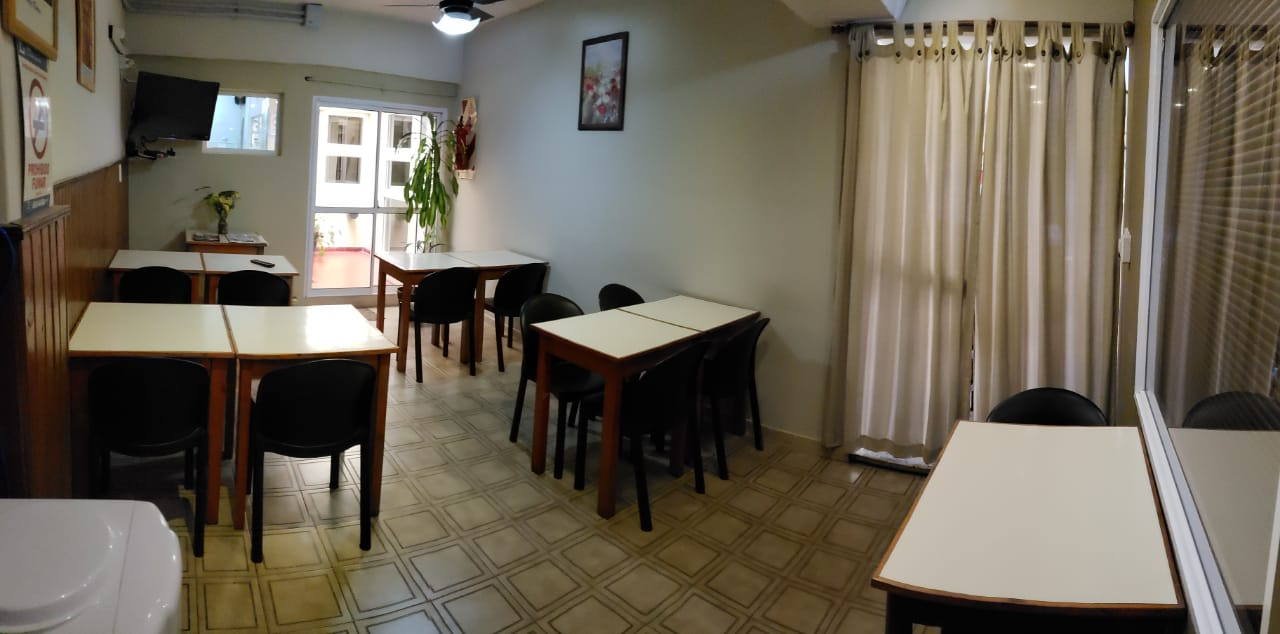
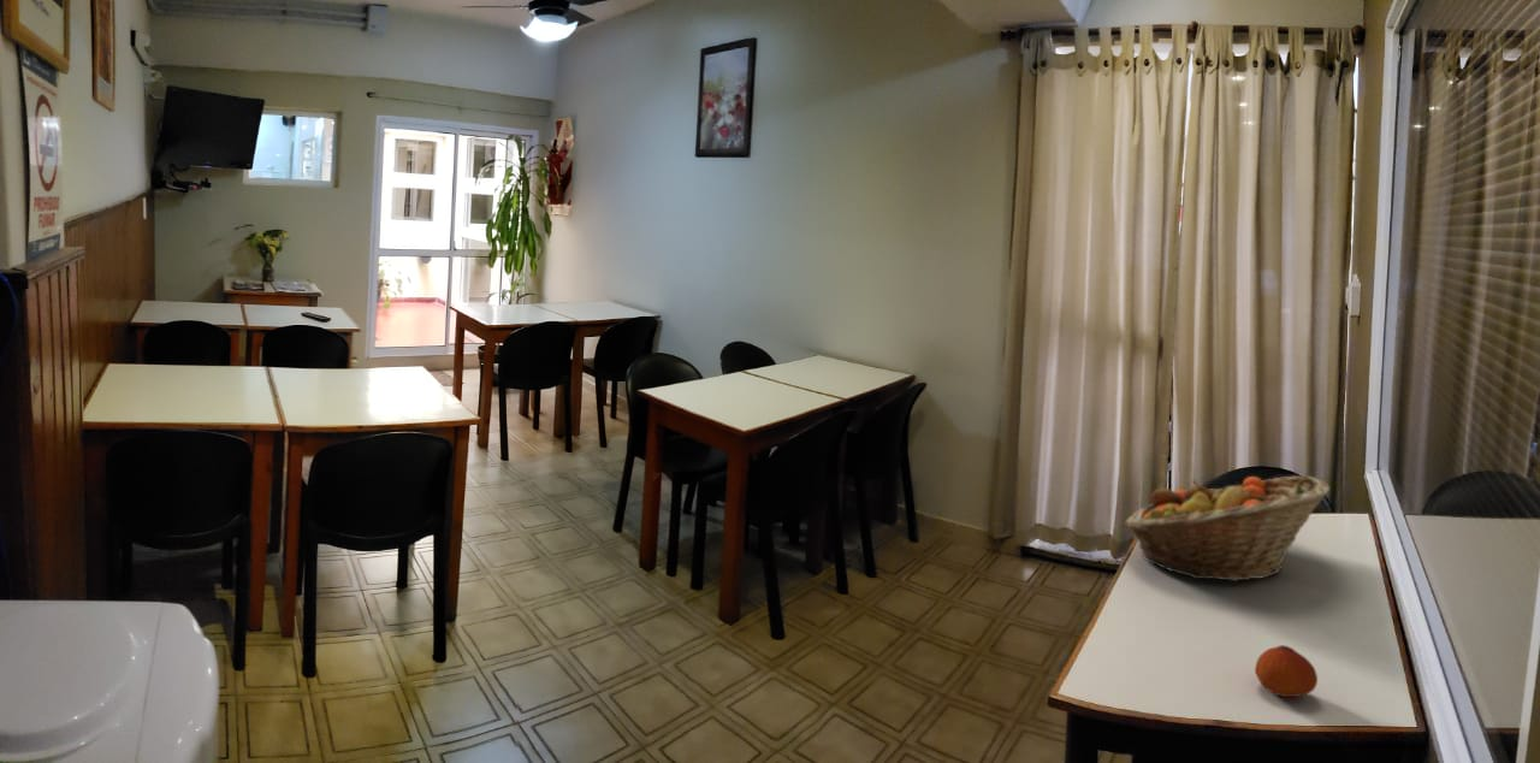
+ fruit [1254,644,1319,698]
+ fruit basket [1123,474,1331,582]
